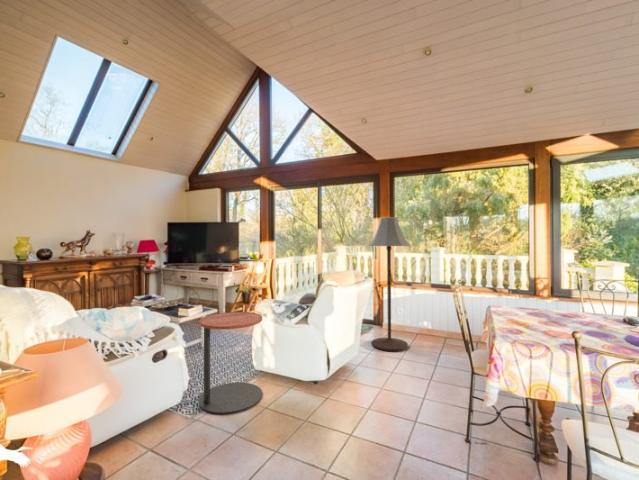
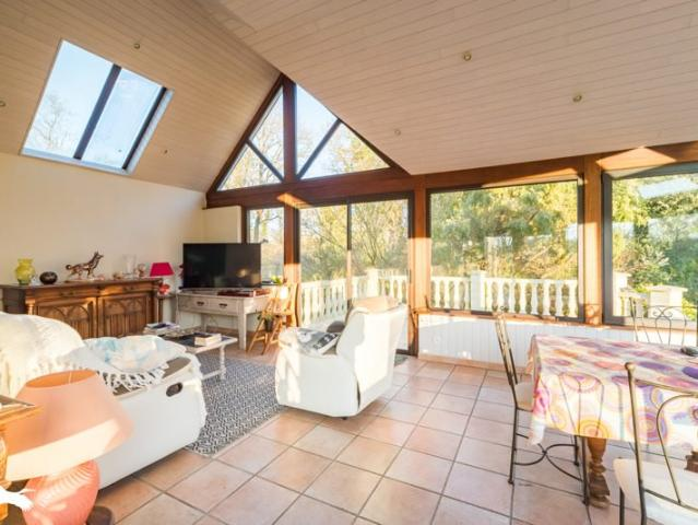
- side table [198,311,263,415]
- floor lamp [368,216,411,352]
